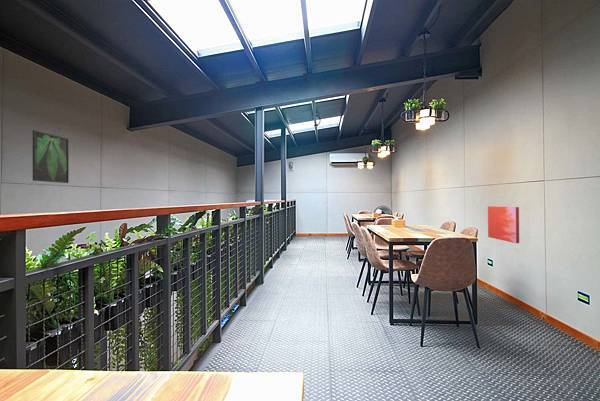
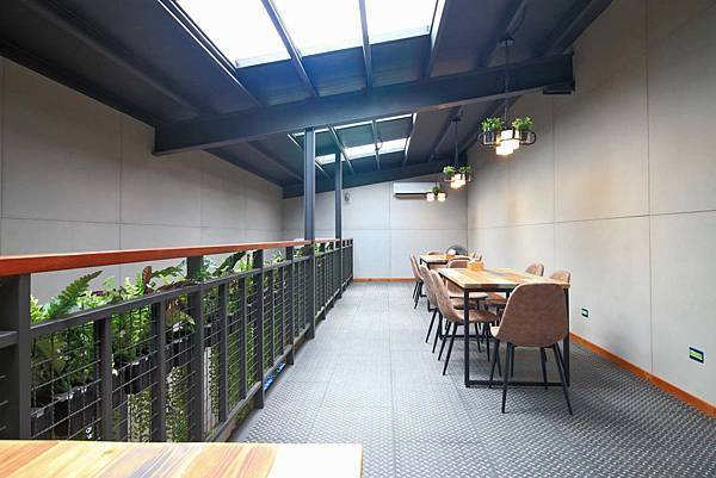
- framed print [32,129,70,184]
- wall art [487,205,520,244]
